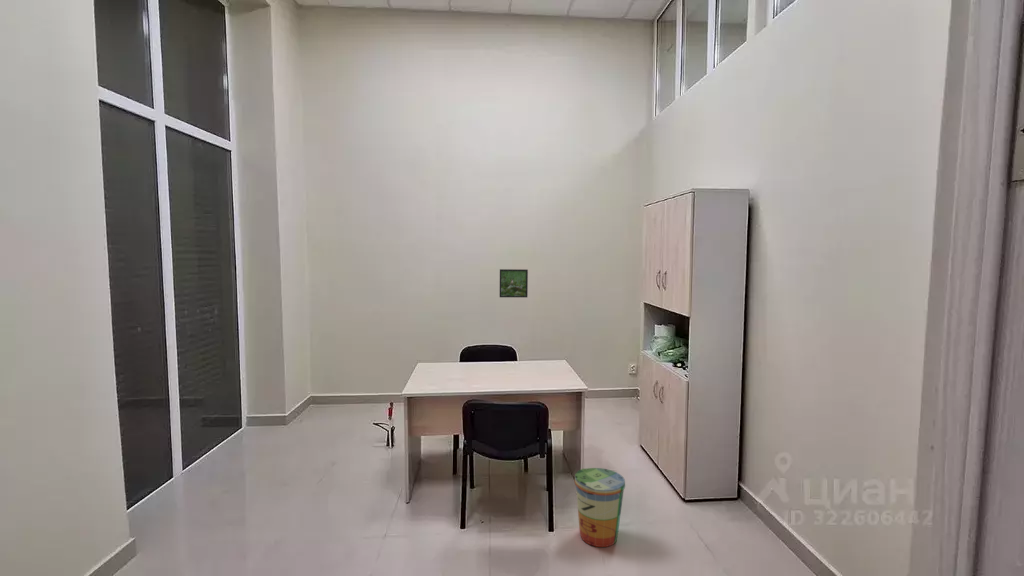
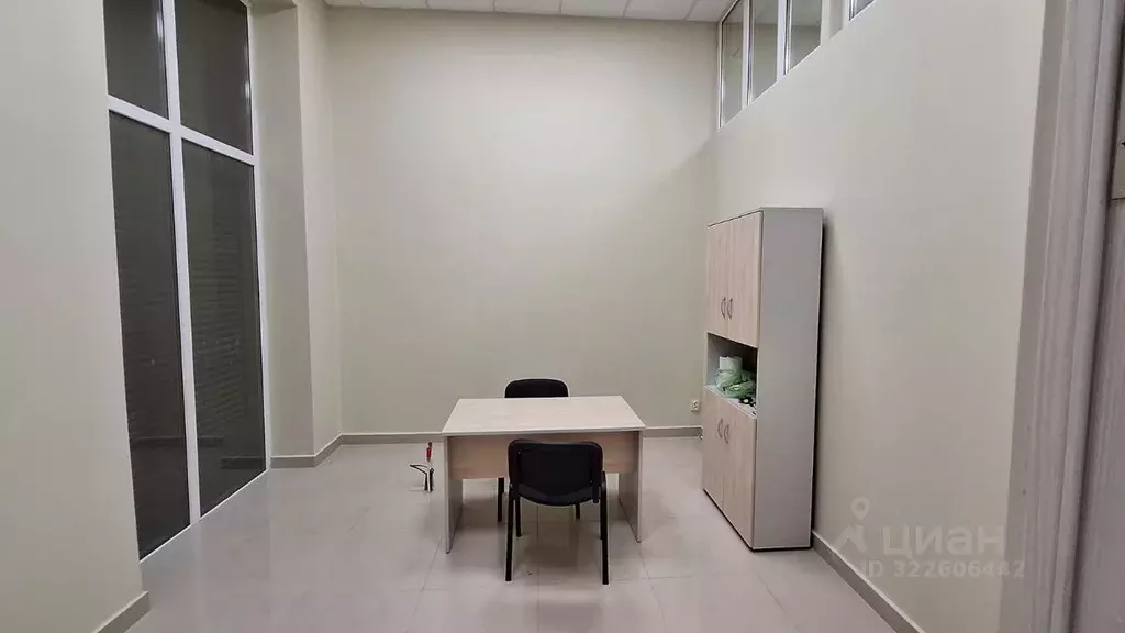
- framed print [499,268,529,298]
- trash can [574,467,626,548]
